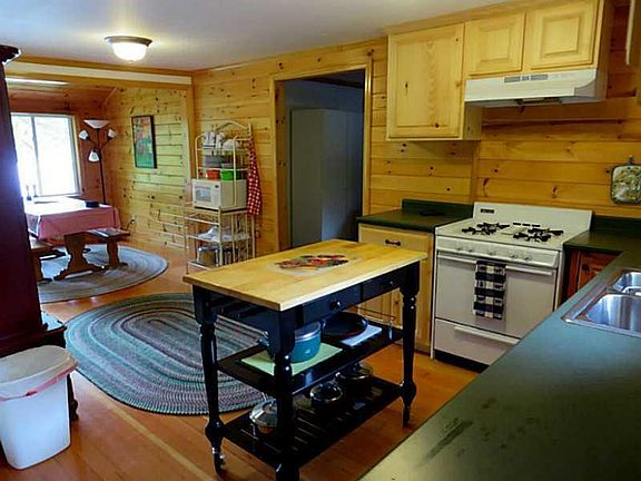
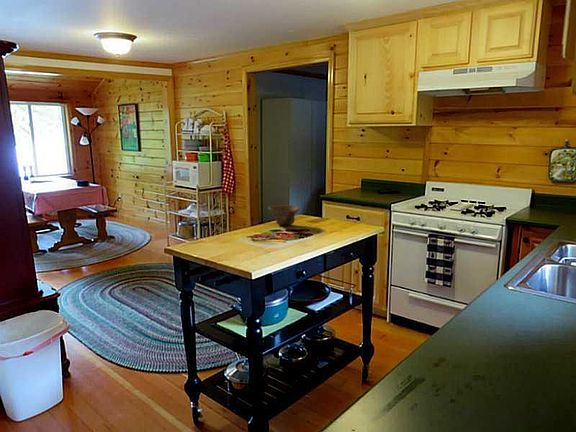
+ bowl [268,204,300,226]
